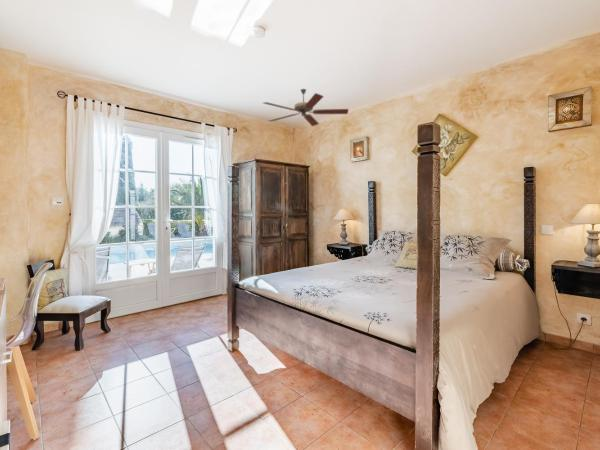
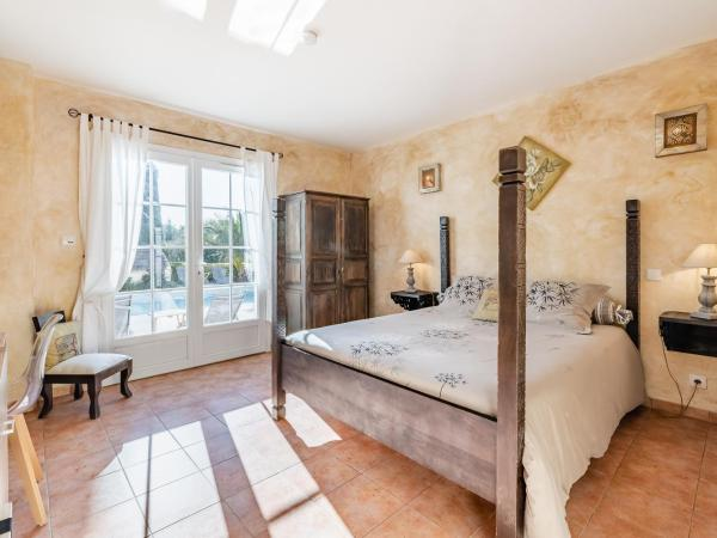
- ceiling fan [262,88,350,127]
